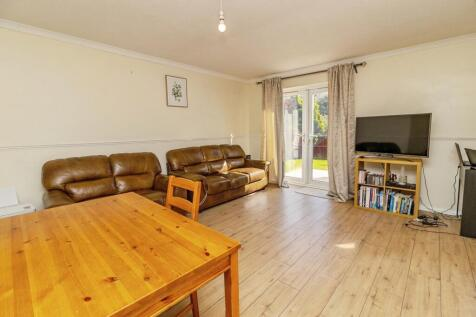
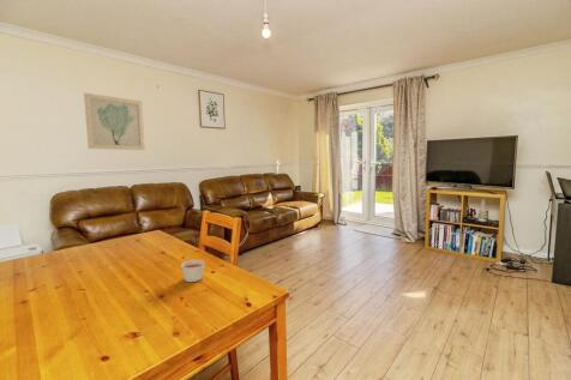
+ wall art [83,91,146,151]
+ candle [180,259,206,283]
